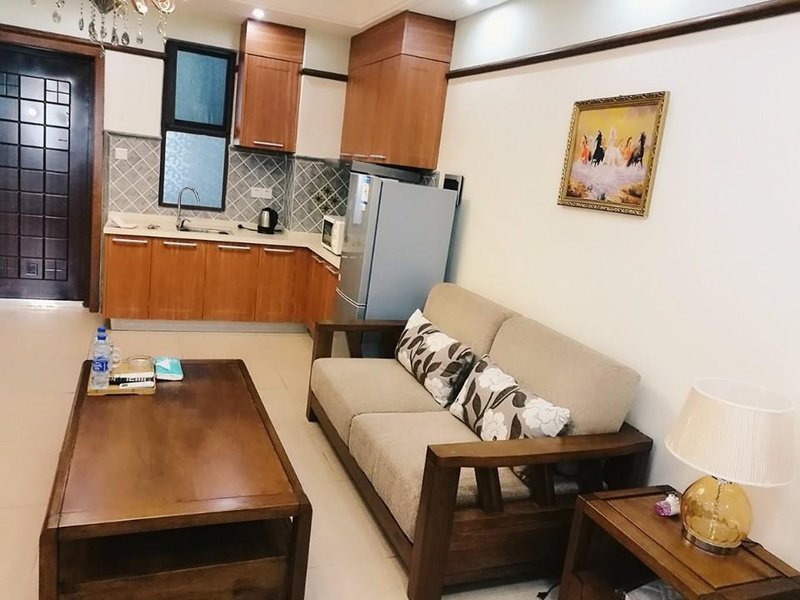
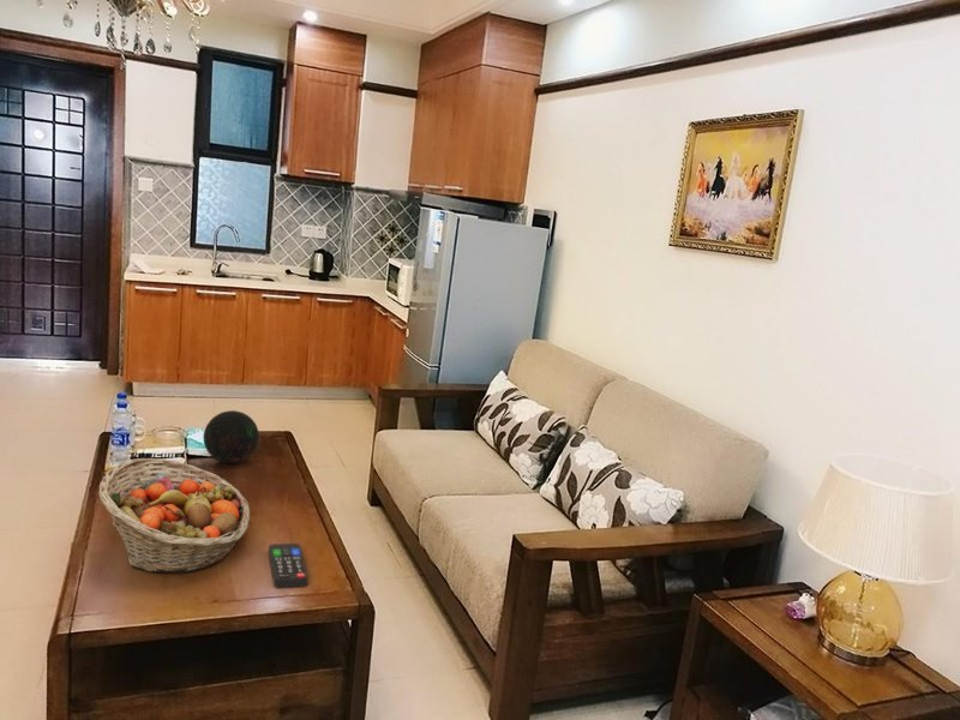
+ fruit basket [97,457,251,575]
+ decorative orb [203,409,260,464]
+ remote control [268,542,310,588]
